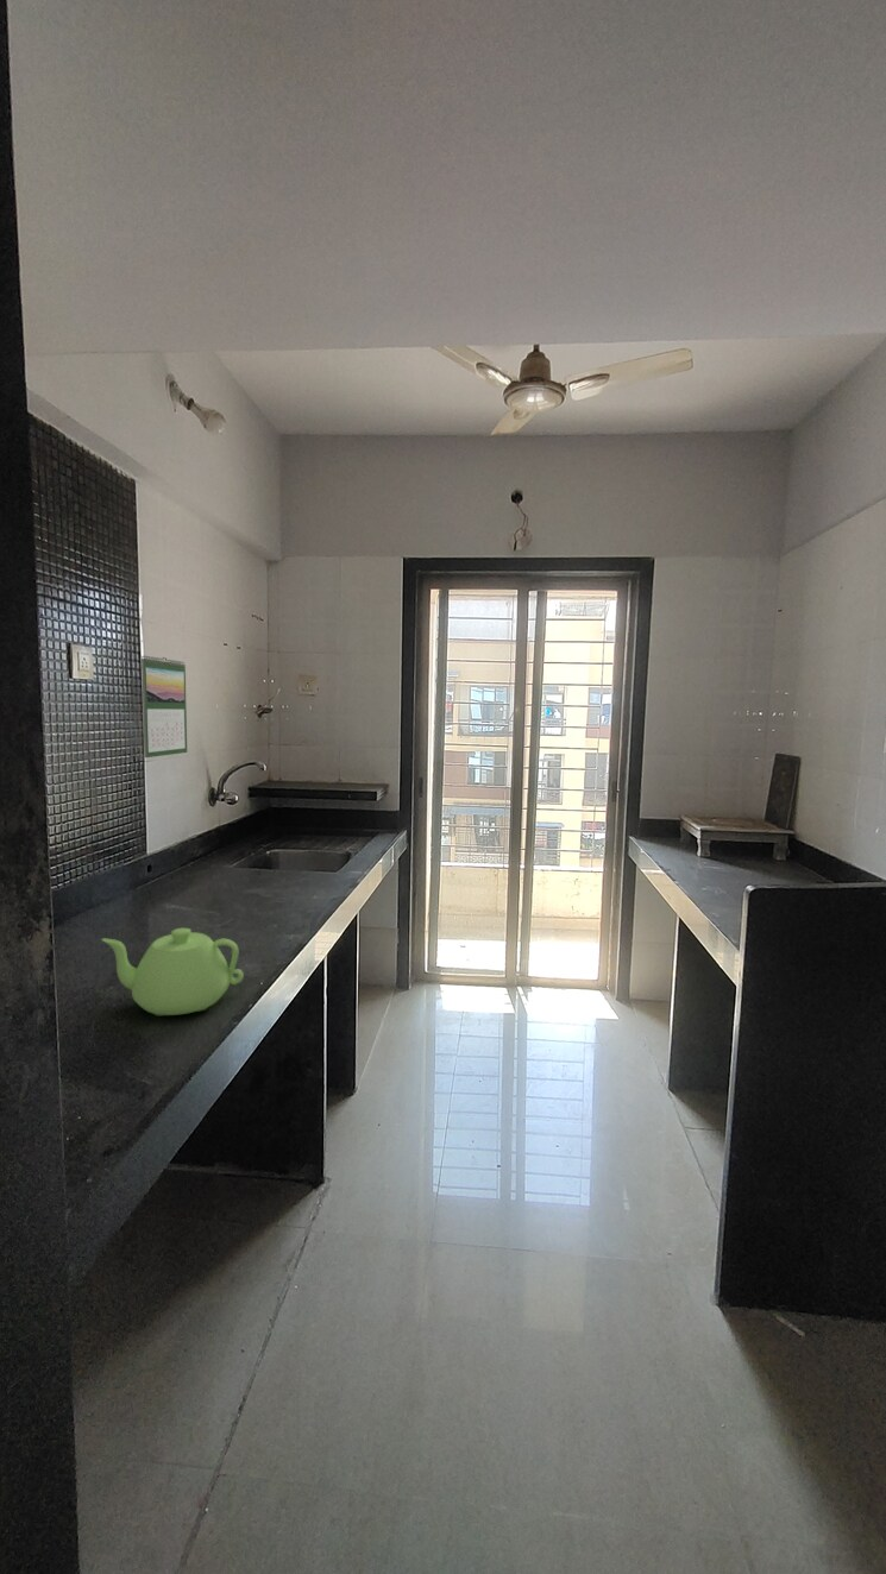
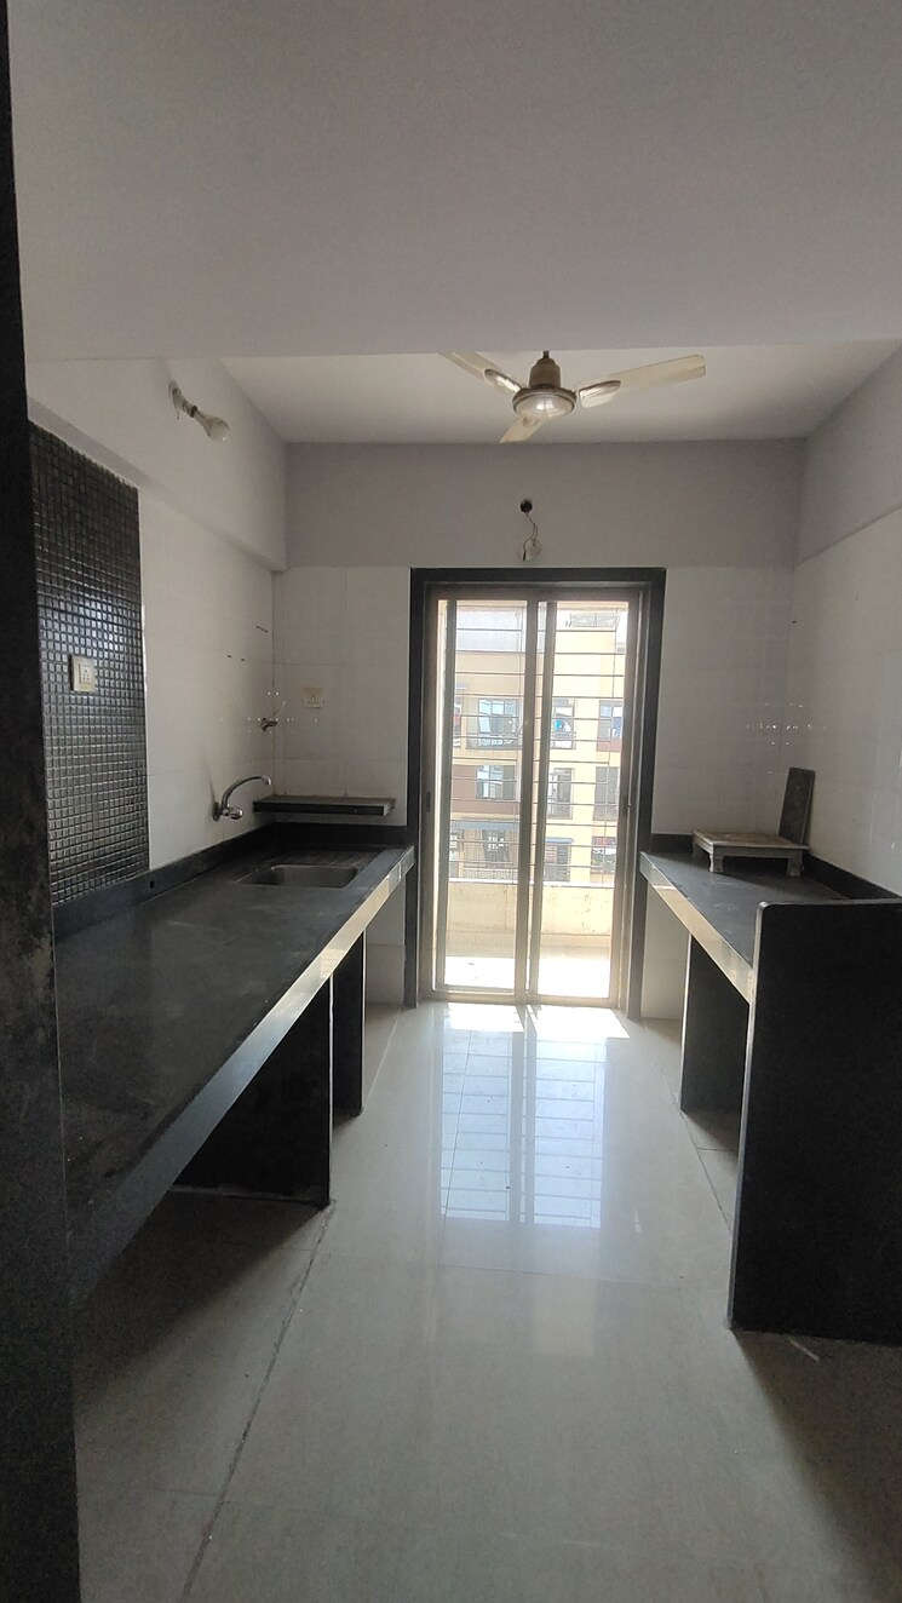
- teapot [101,927,245,1016]
- calendar [140,655,188,758]
